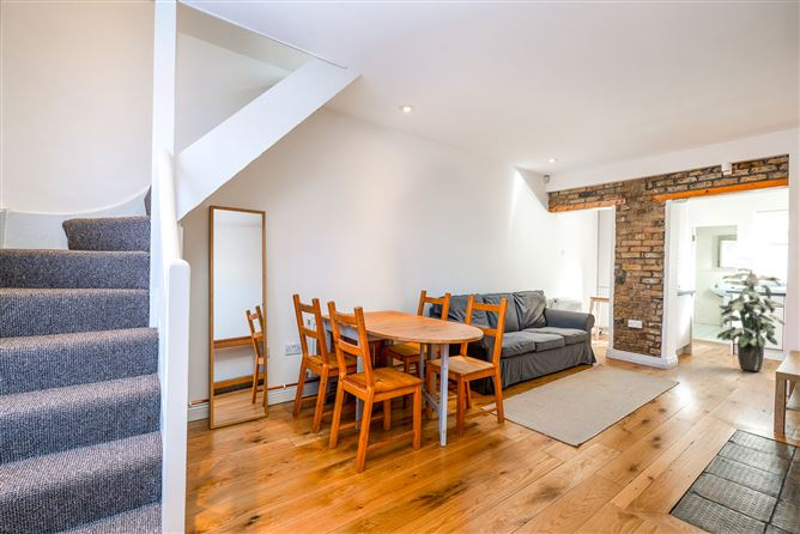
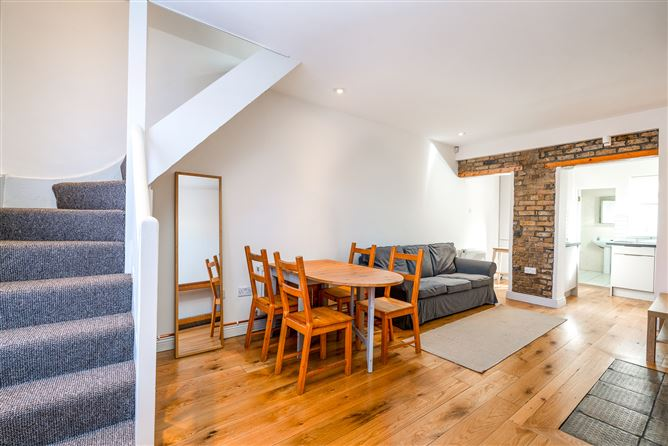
- indoor plant [716,267,786,372]
